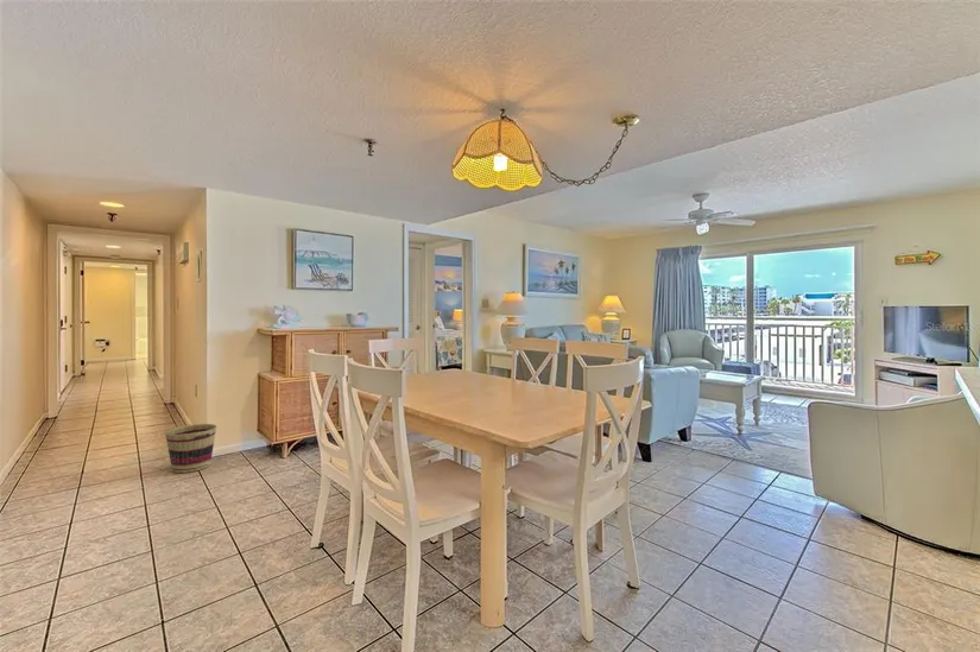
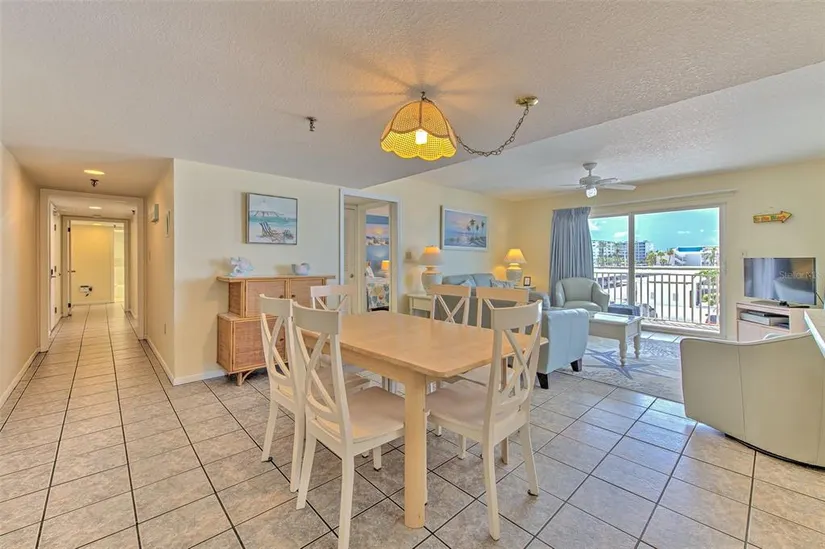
- basket [164,423,217,474]
